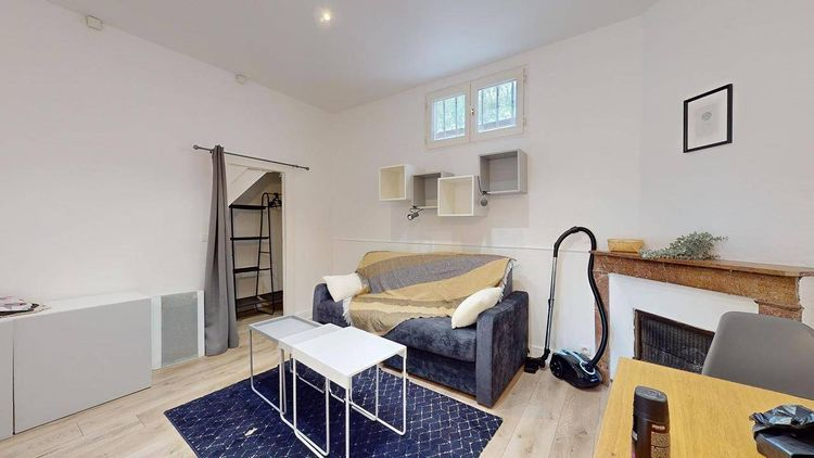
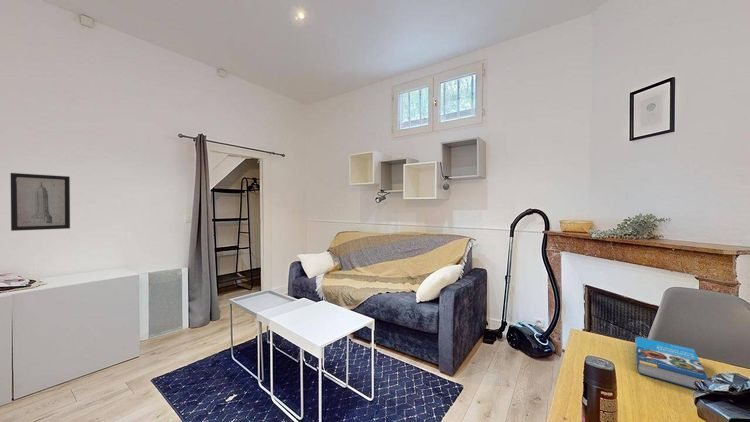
+ book [634,336,709,390]
+ wall art [10,172,71,232]
